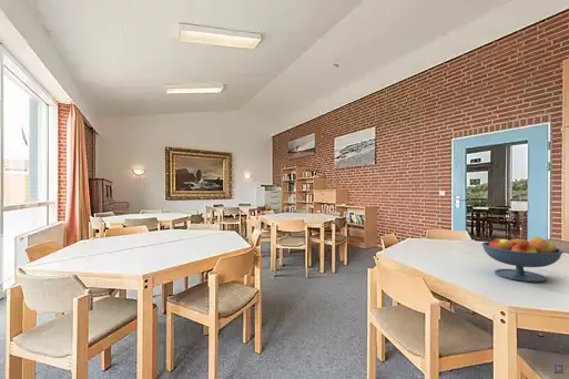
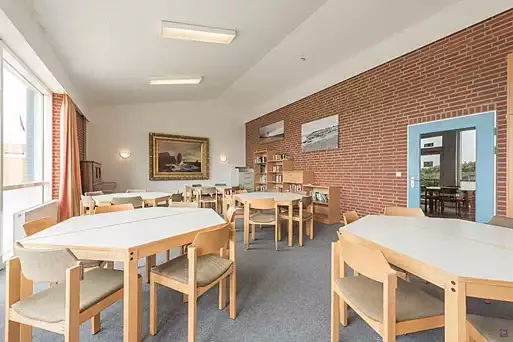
- fruit bowl [480,236,565,284]
